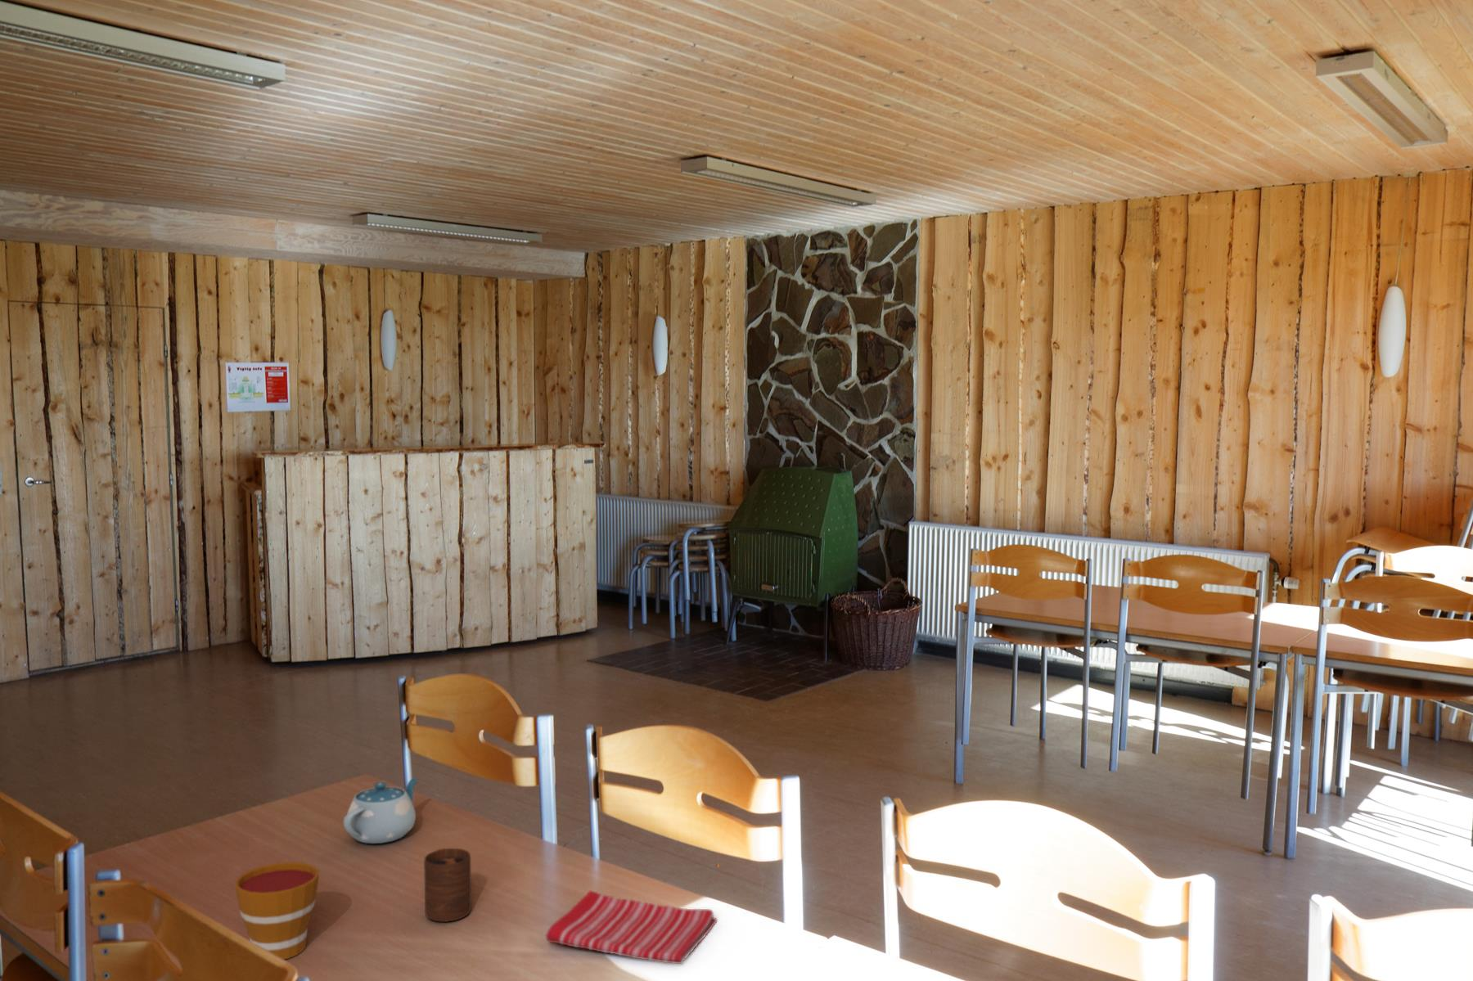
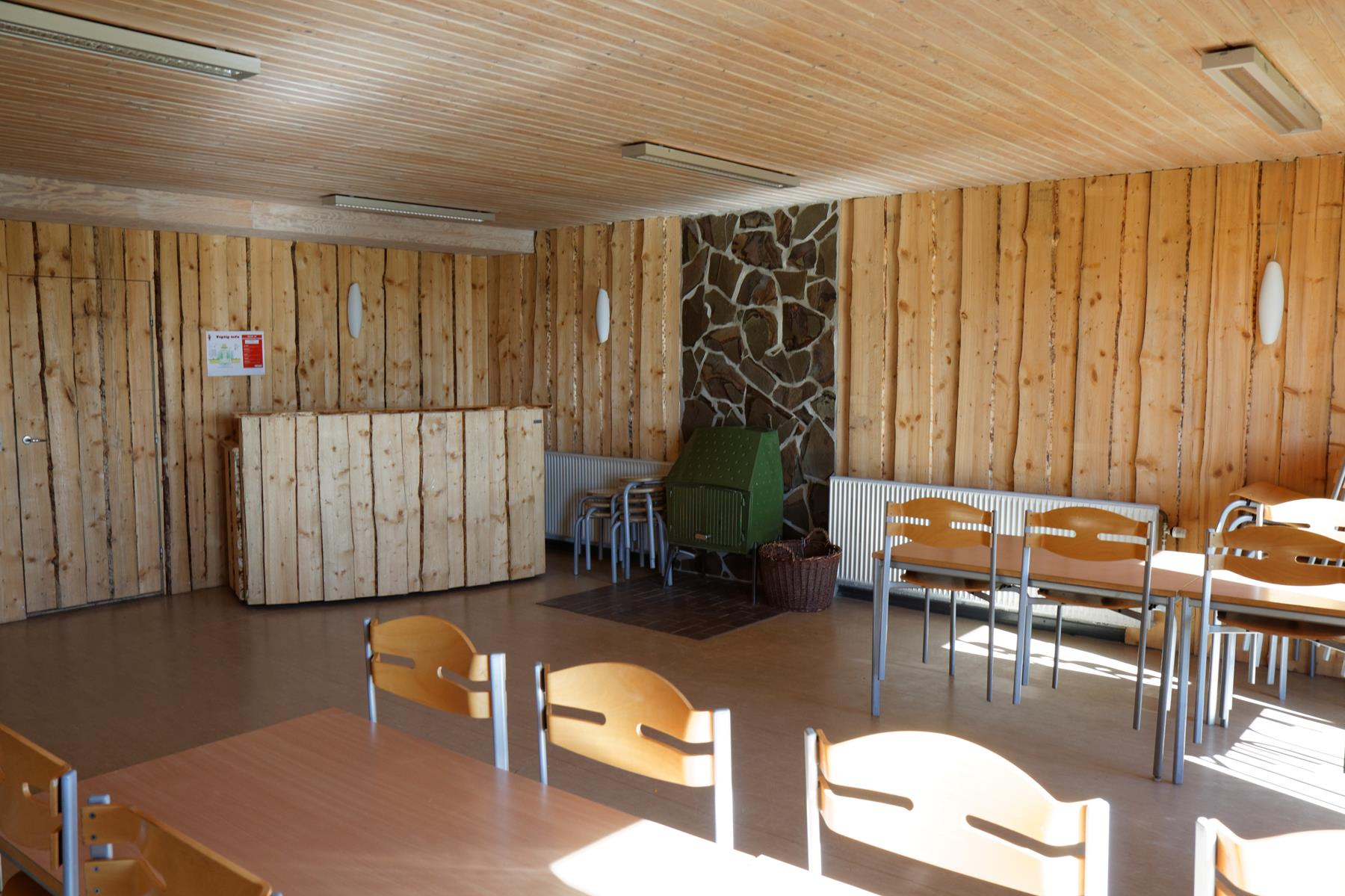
- chinaware [342,777,419,844]
- dish towel [545,890,717,965]
- cup [423,847,472,923]
- cup [234,862,320,960]
